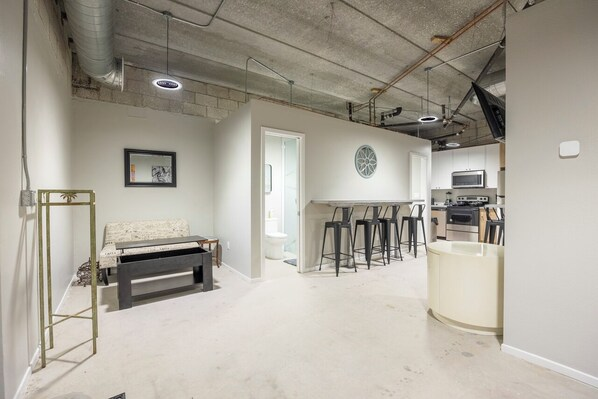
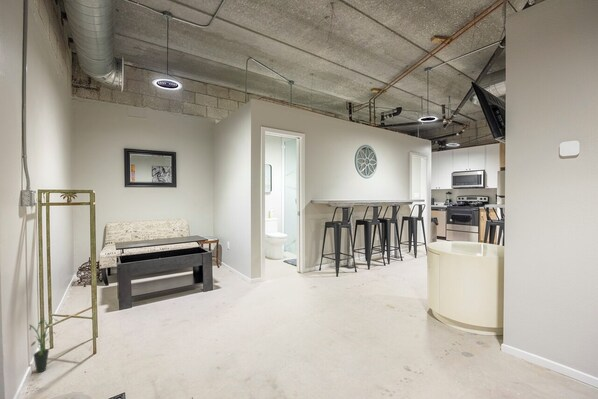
+ potted plant [28,316,60,374]
